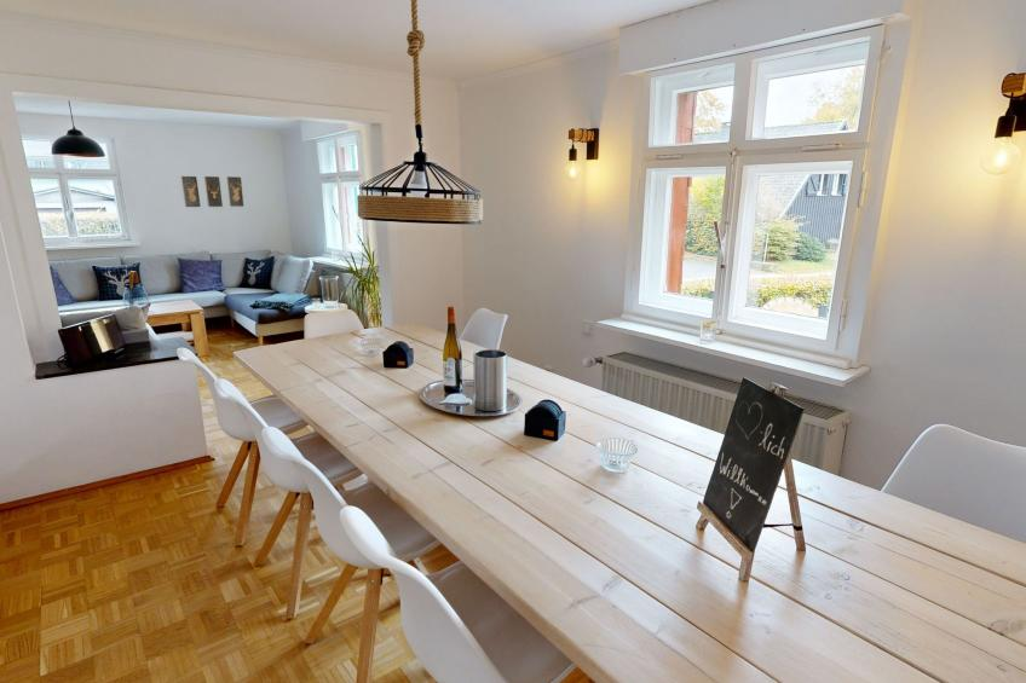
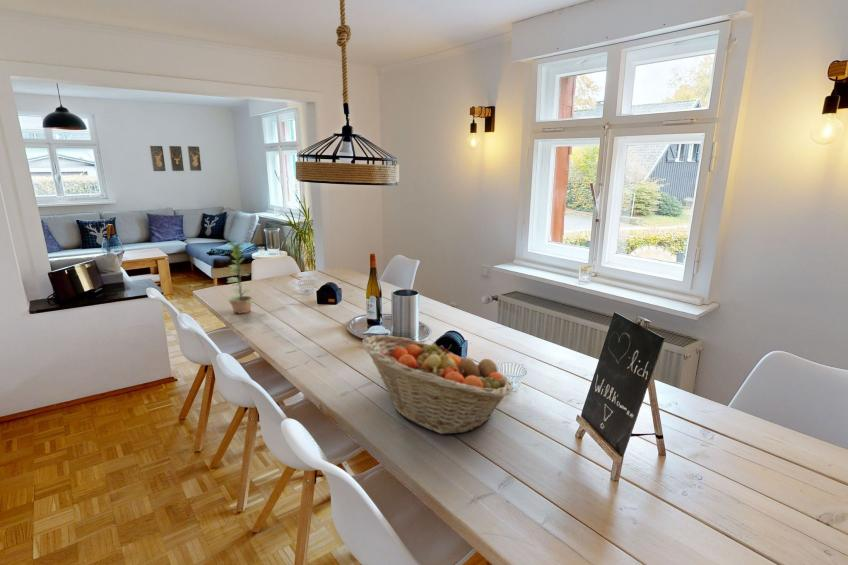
+ plant [226,241,256,314]
+ fruit basket [361,334,514,435]
